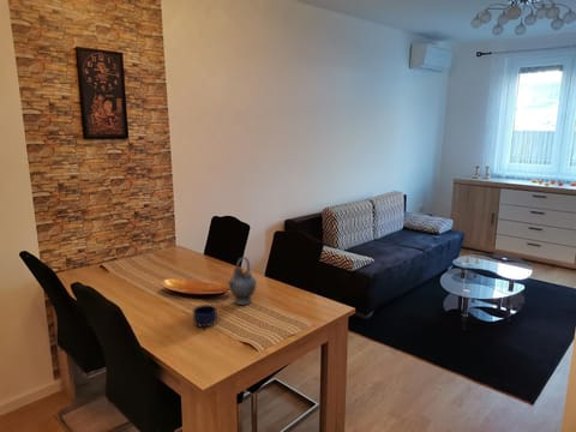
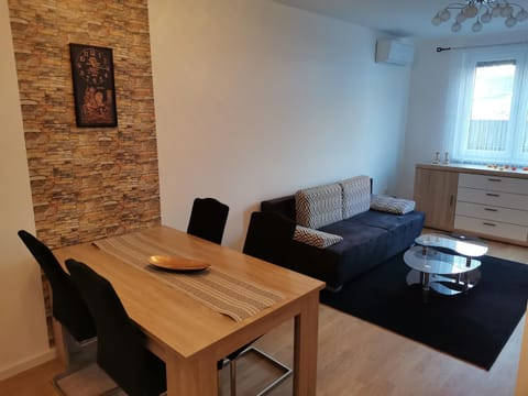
- mug [192,304,218,329]
- teapot [226,256,258,306]
